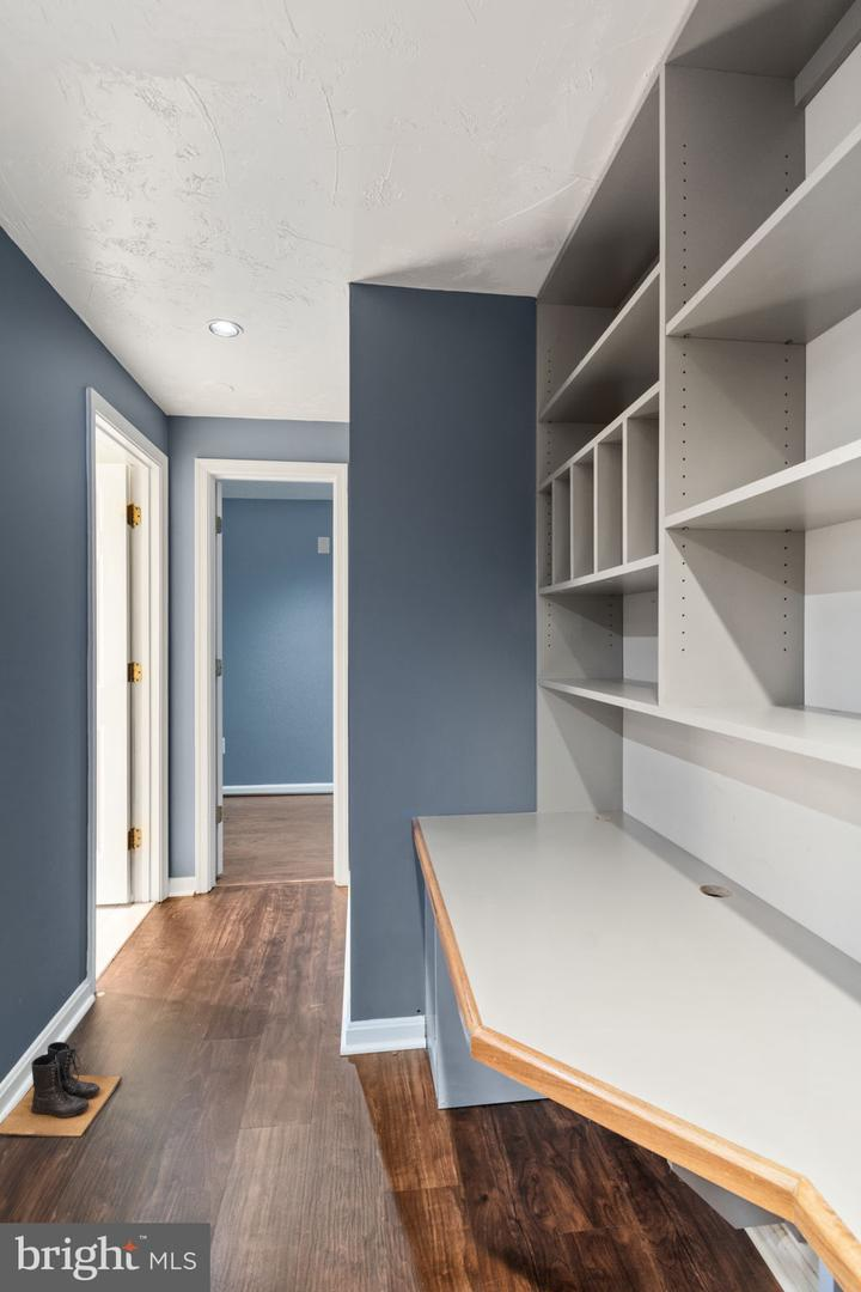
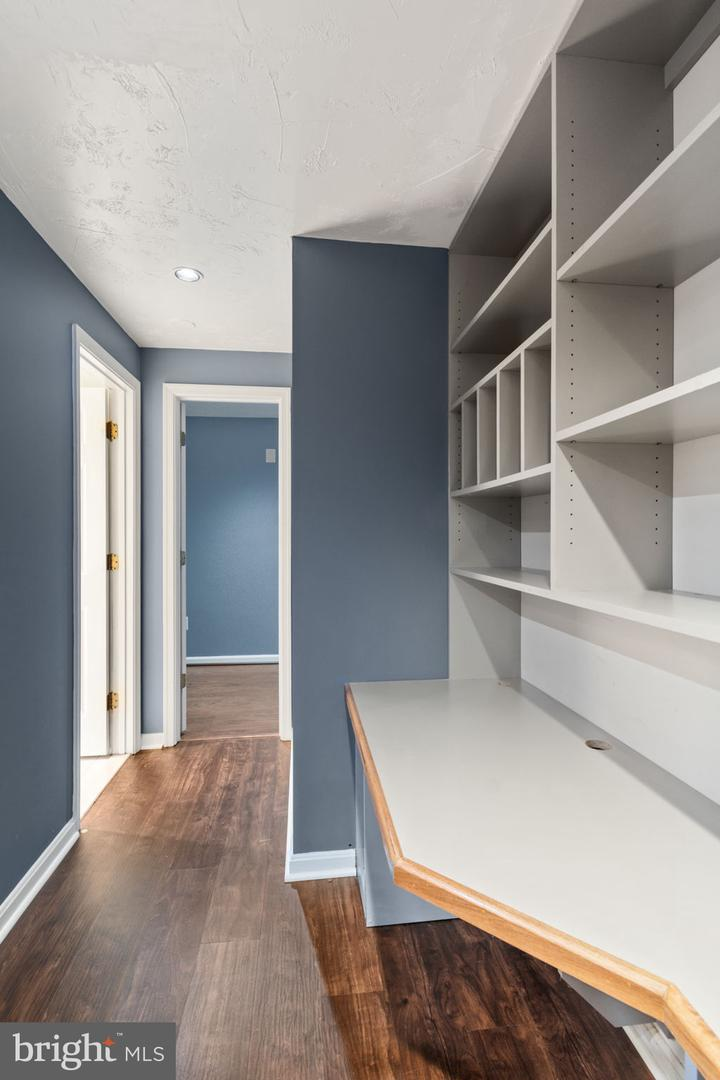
- boots [0,1041,123,1139]
